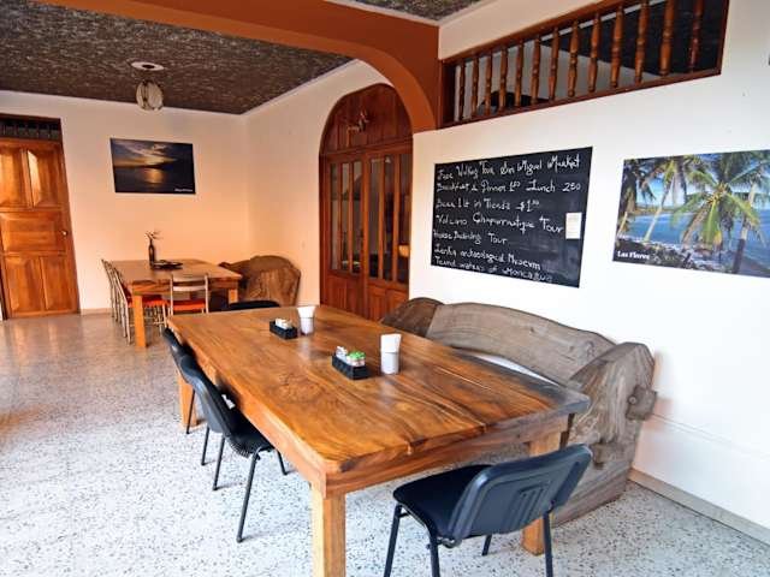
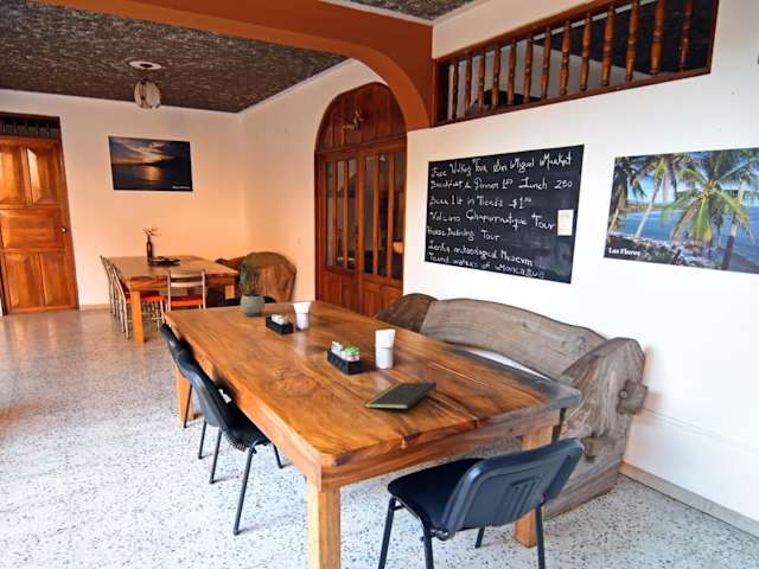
+ notepad [363,382,438,410]
+ potted plant [237,258,266,318]
